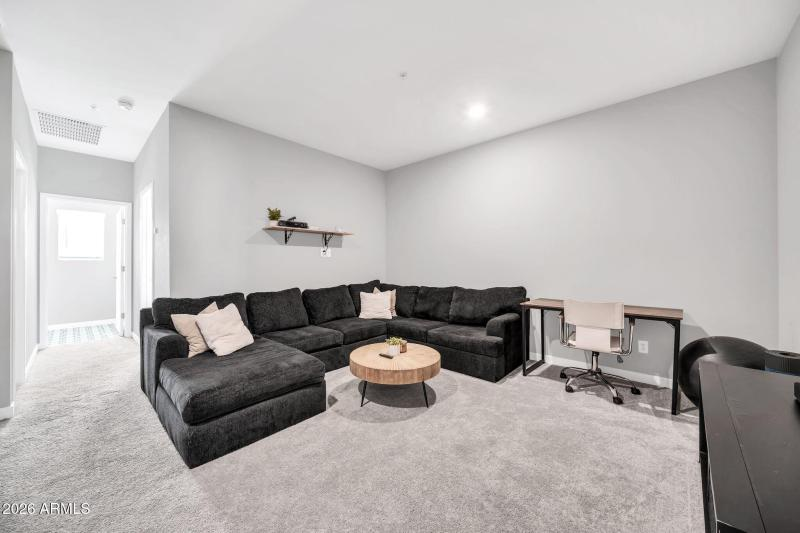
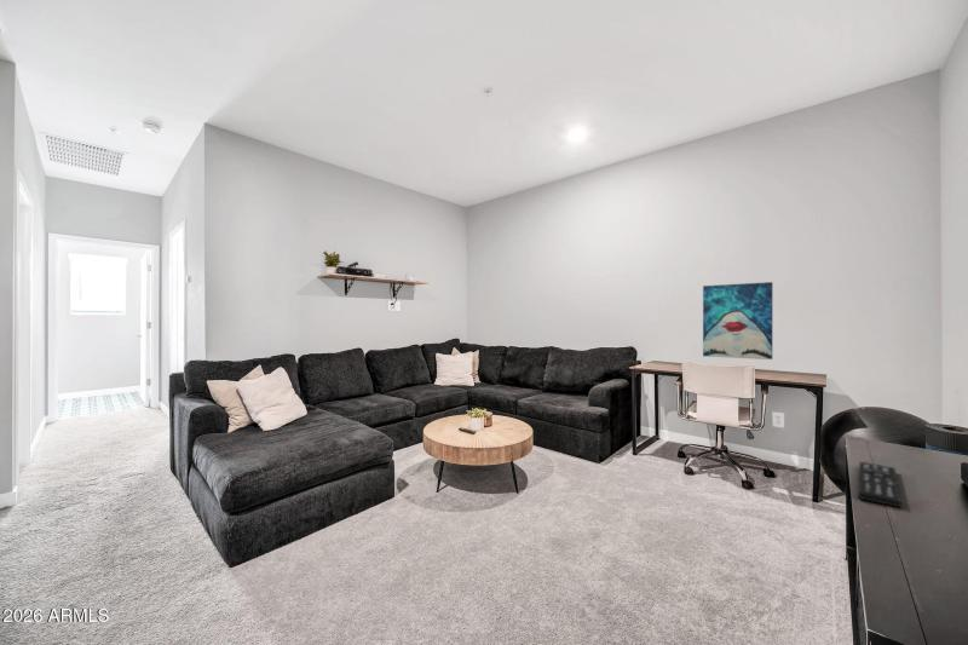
+ remote control [857,461,903,509]
+ wall art [702,281,773,361]
